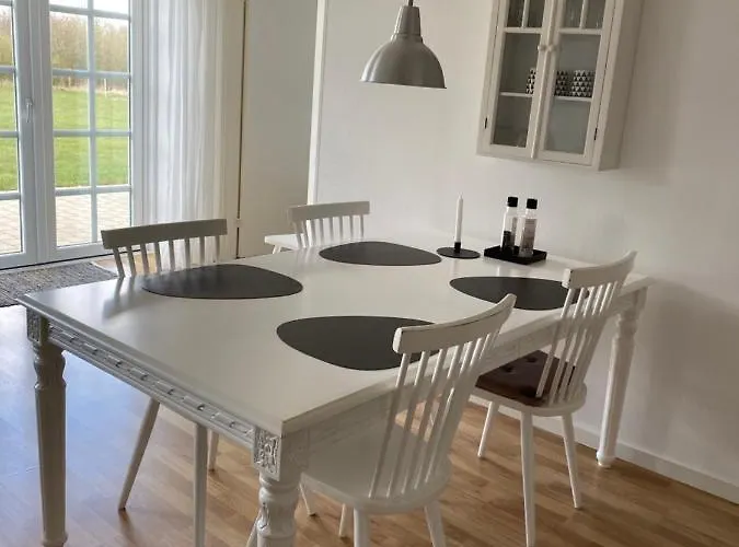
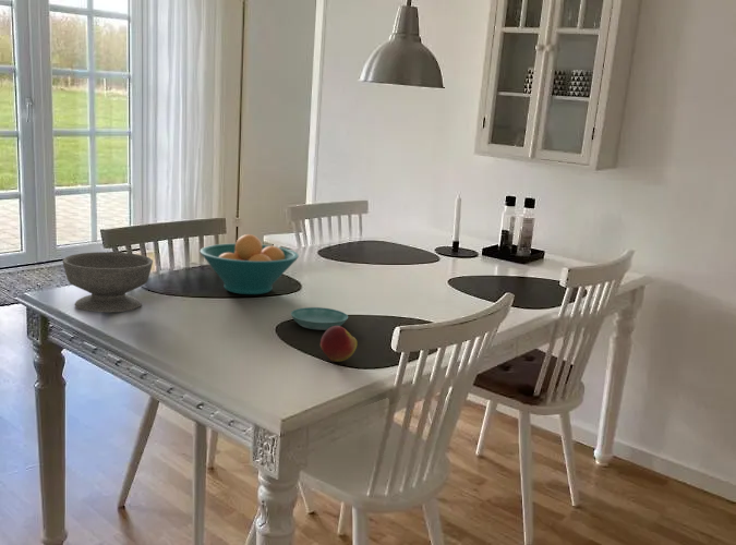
+ bowl [61,251,154,313]
+ saucer [290,306,349,331]
+ fruit bowl [198,233,300,295]
+ apple [319,326,359,363]
